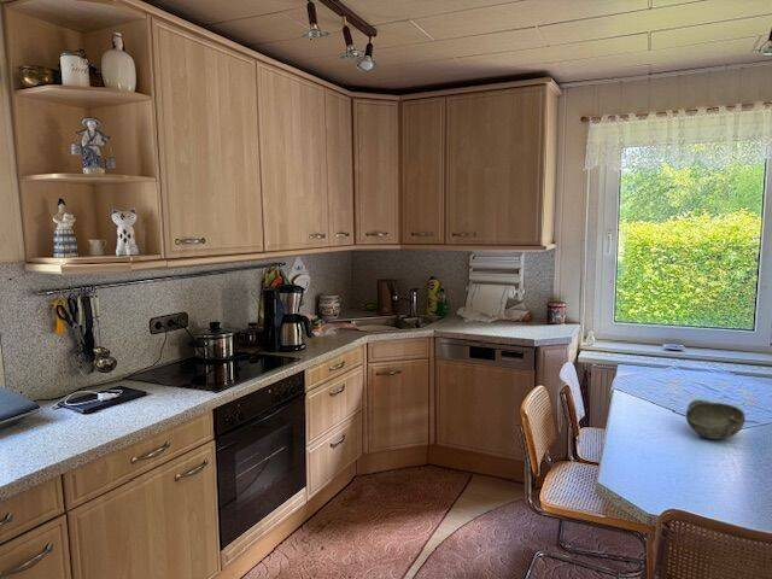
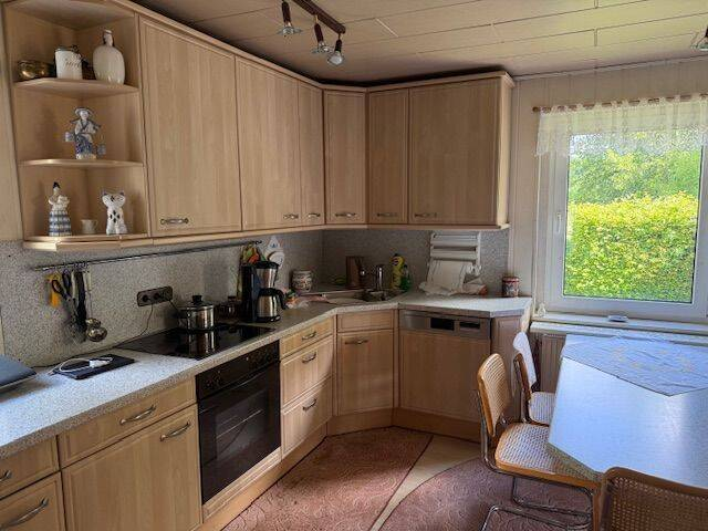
- bowl [685,399,747,440]
